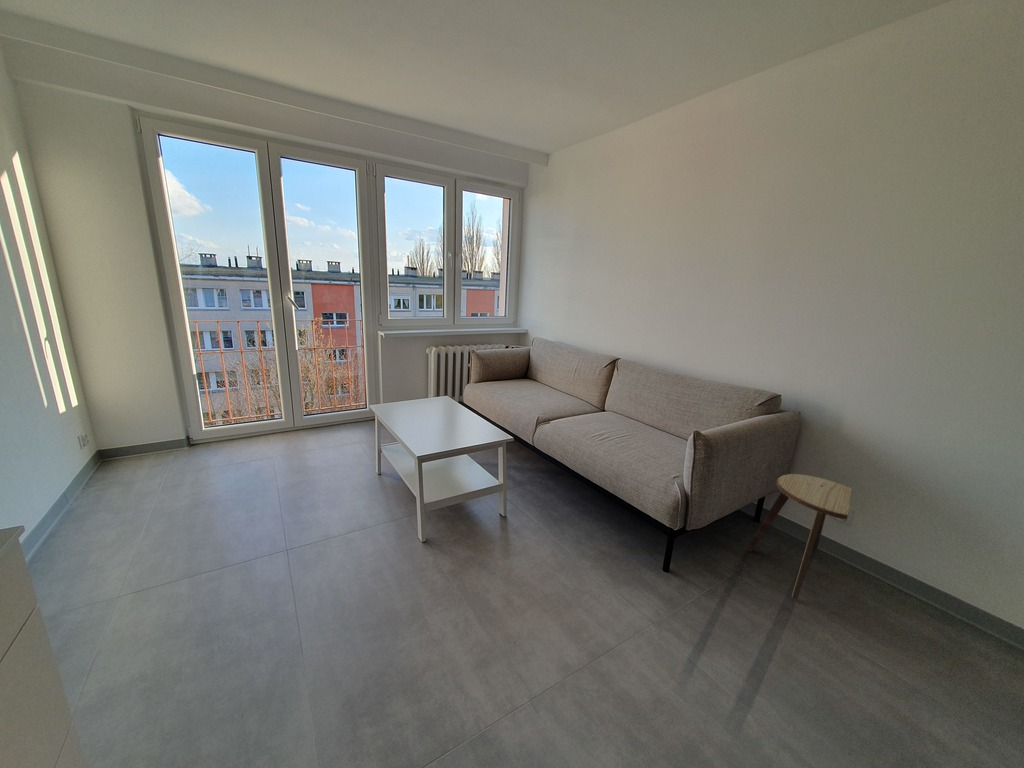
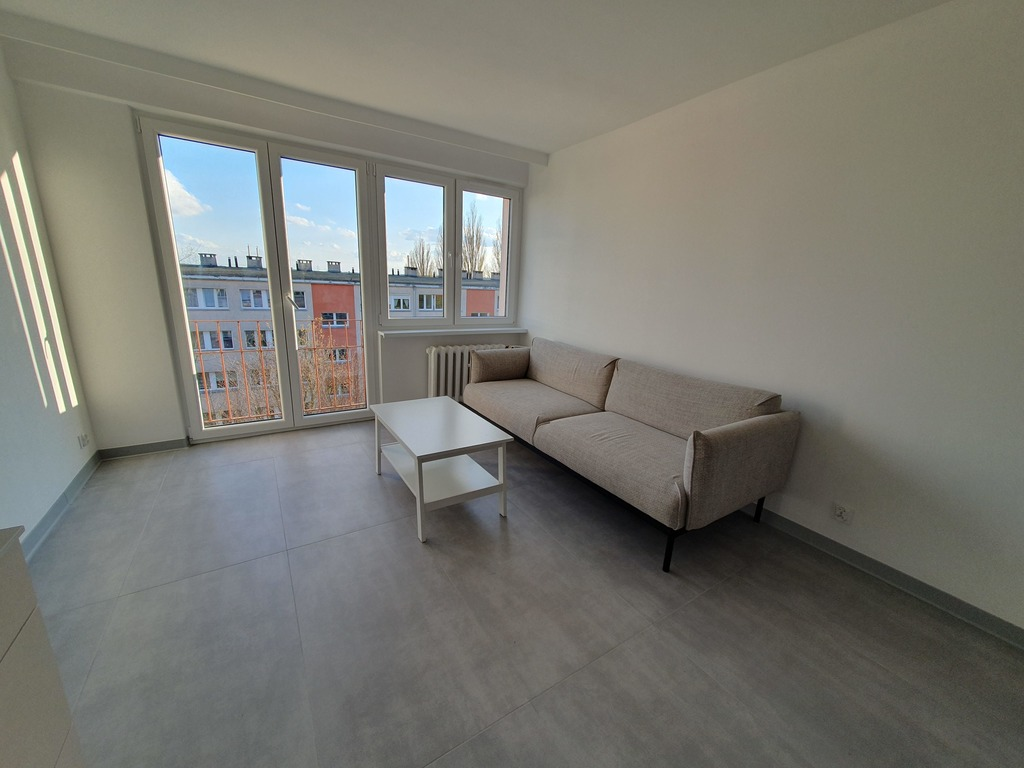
- stool [745,473,853,601]
